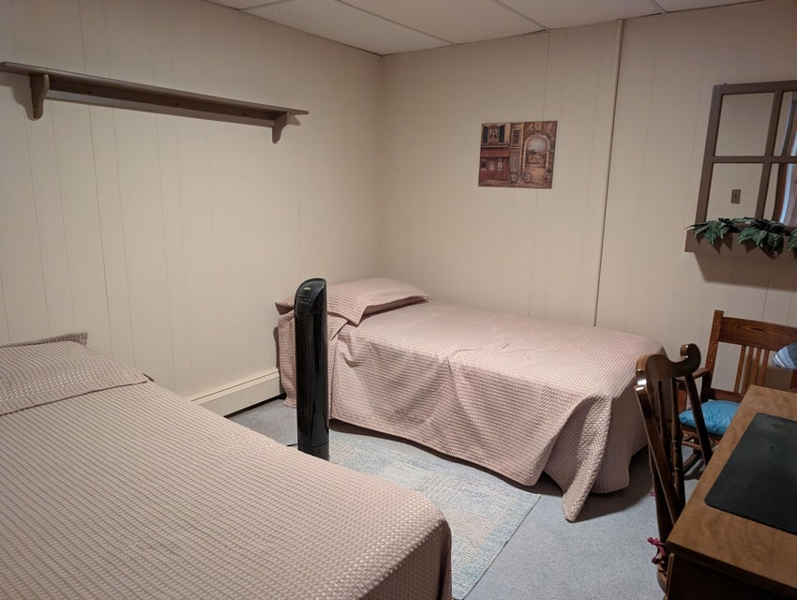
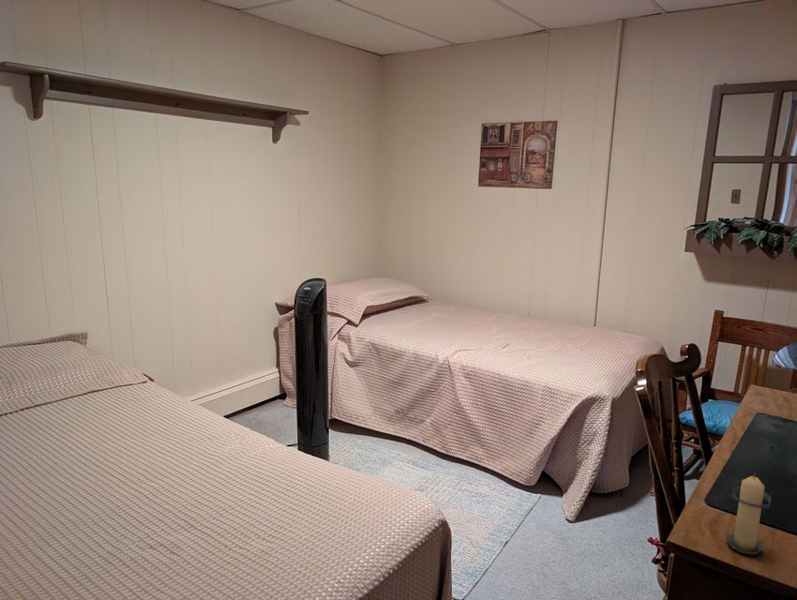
+ candle [724,471,773,555]
